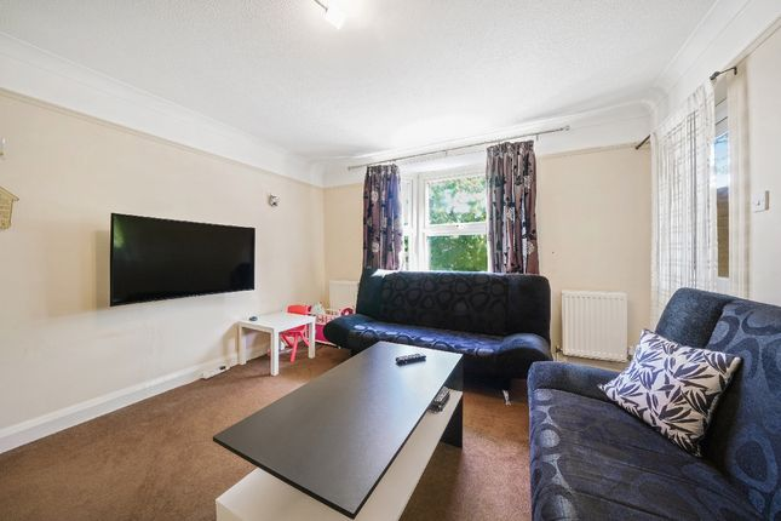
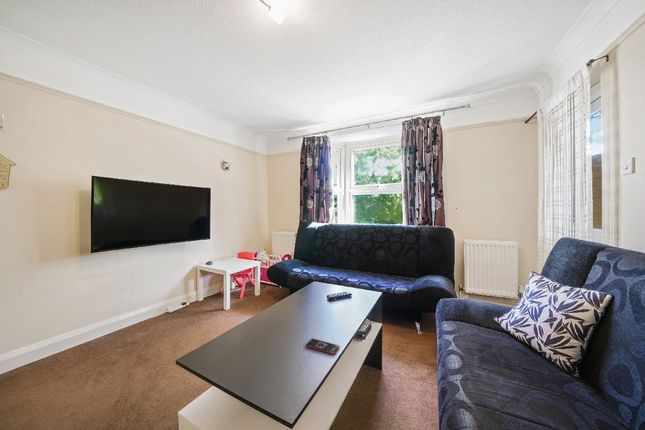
+ smartphone [304,338,341,356]
